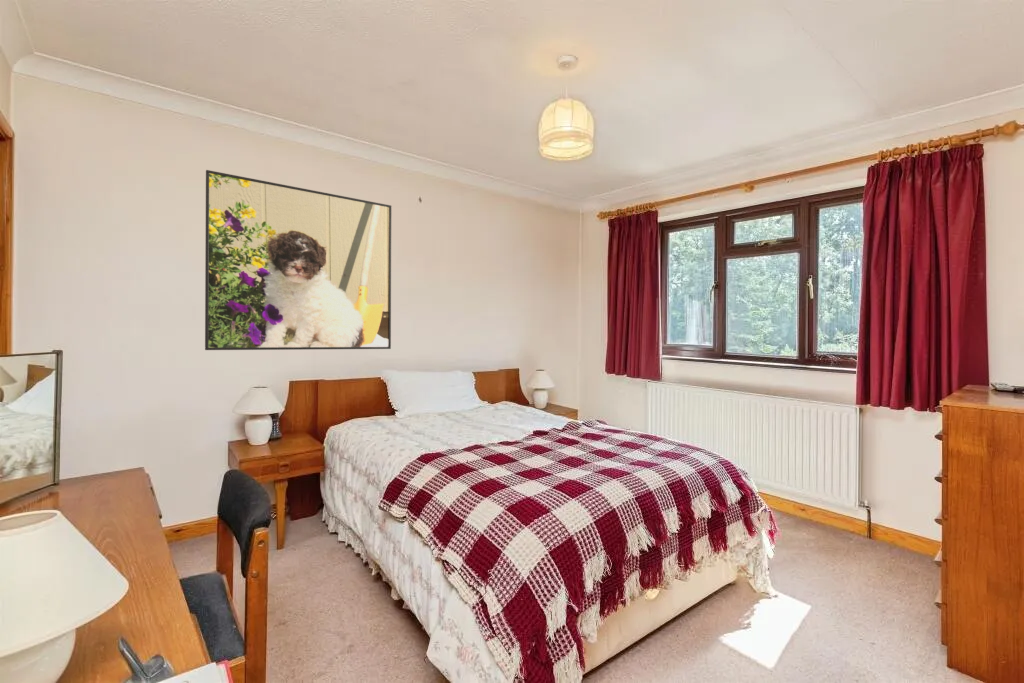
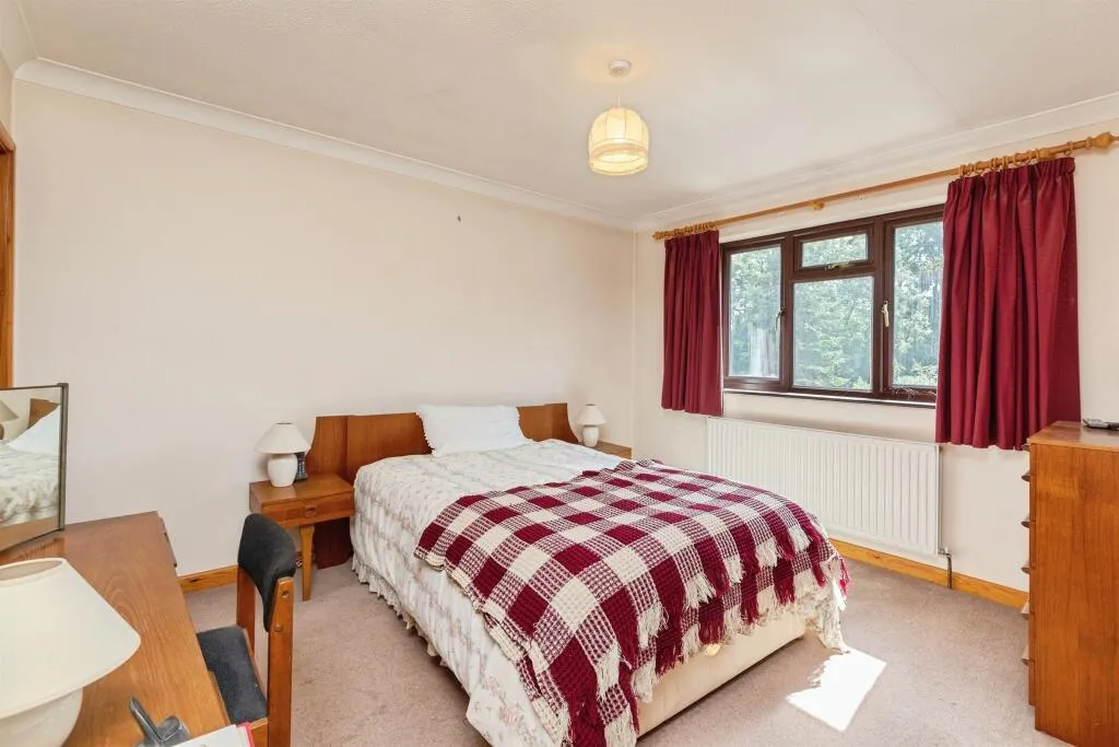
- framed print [204,169,392,351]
